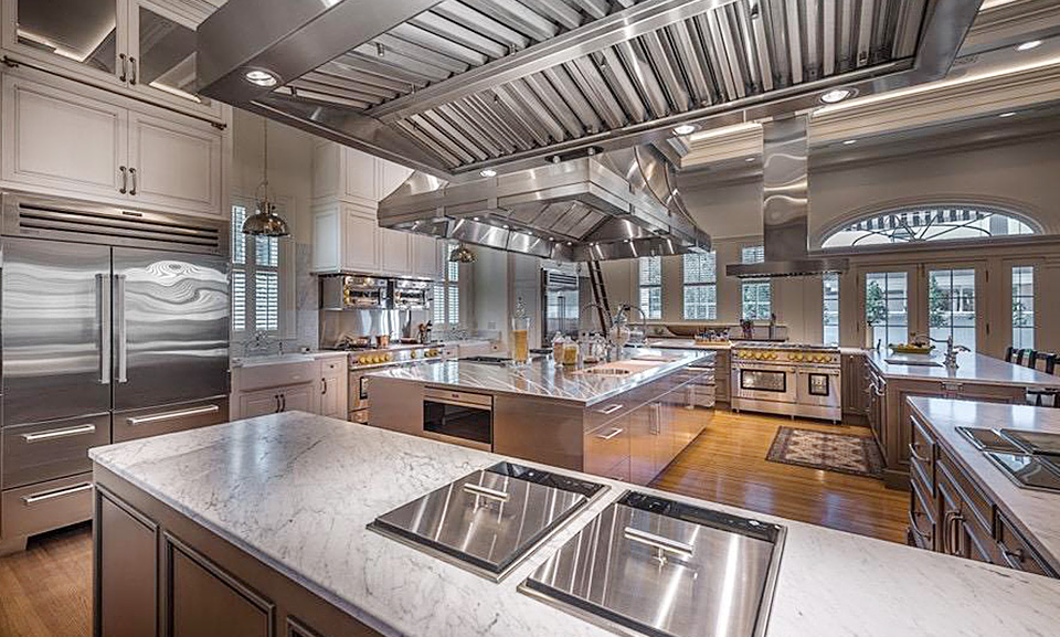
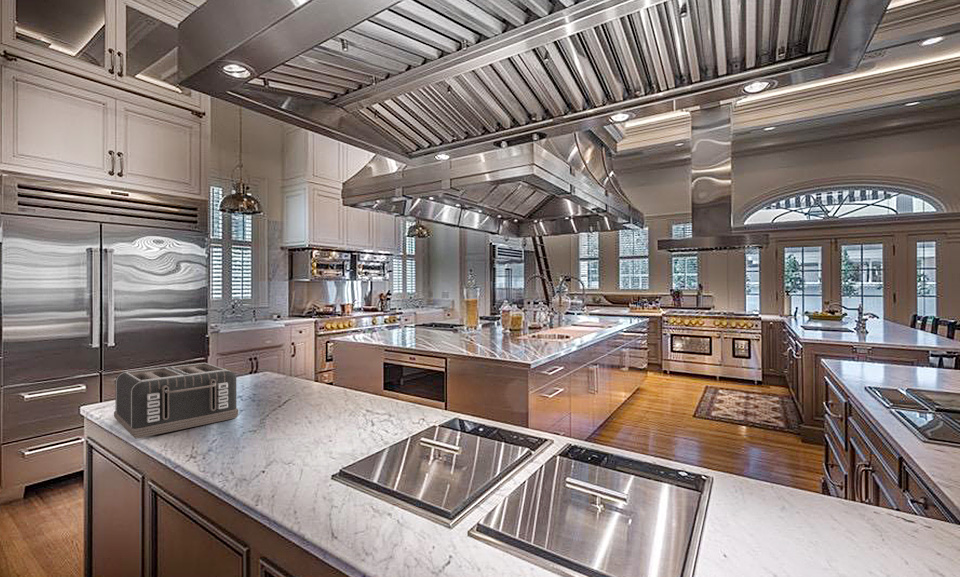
+ toaster [113,362,239,440]
